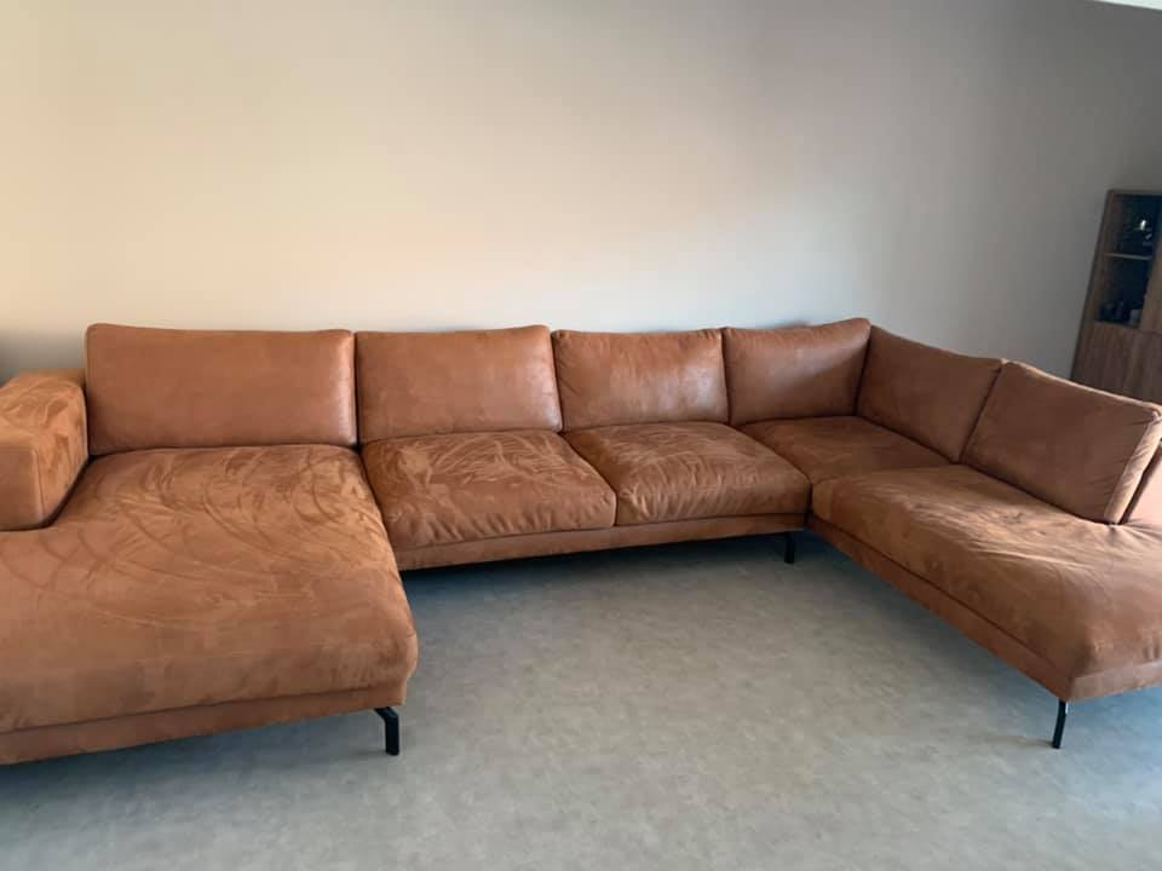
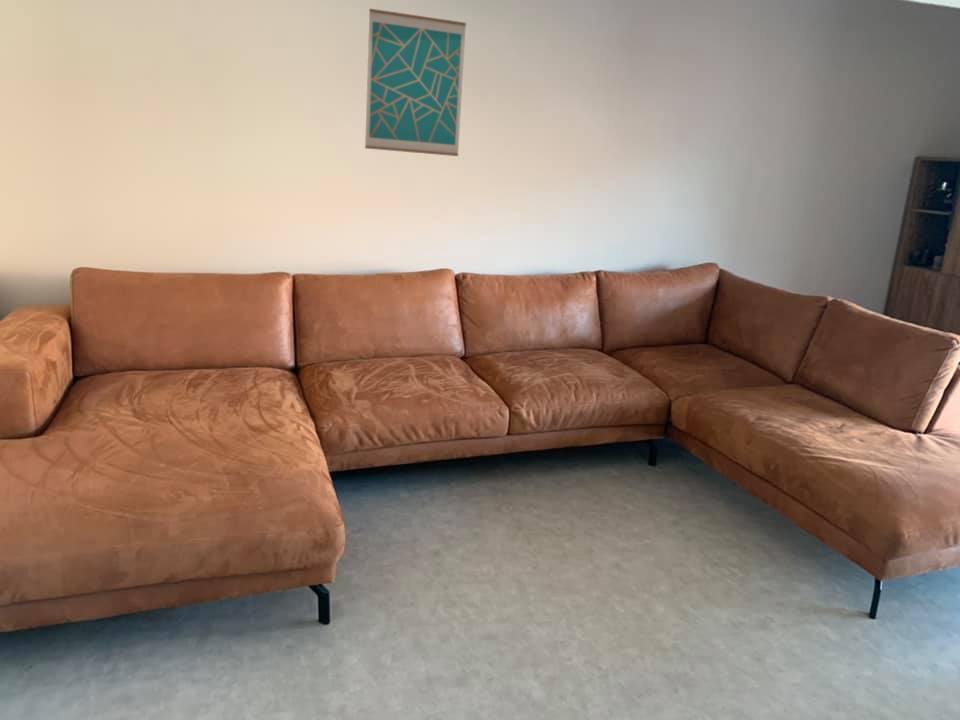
+ wall art [364,7,467,157]
